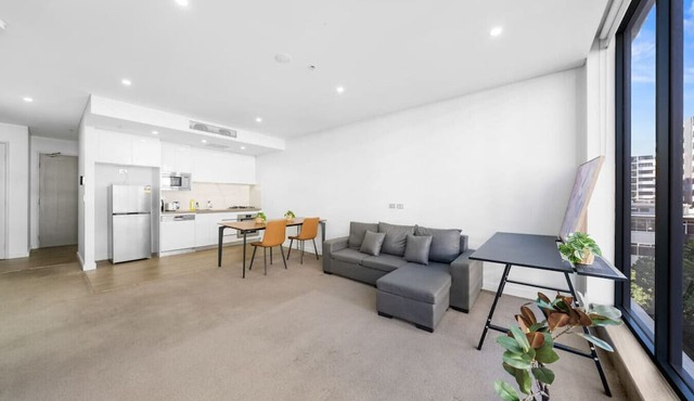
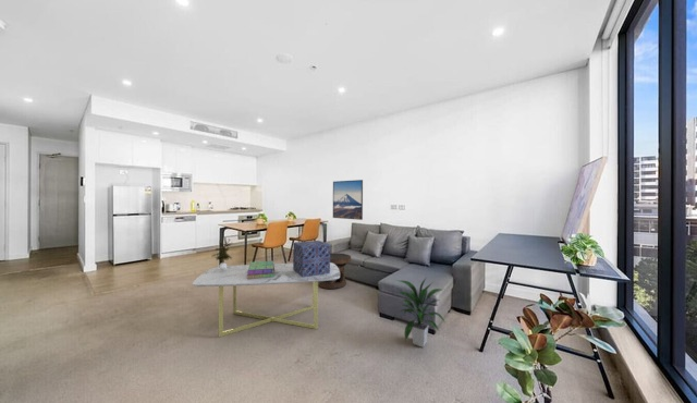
+ potted plant [211,235,234,269]
+ decorative box [292,240,331,277]
+ stack of books [247,260,274,279]
+ indoor plant [395,278,448,349]
+ coffee table [192,262,340,338]
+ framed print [332,179,364,221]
+ side table [318,253,352,290]
